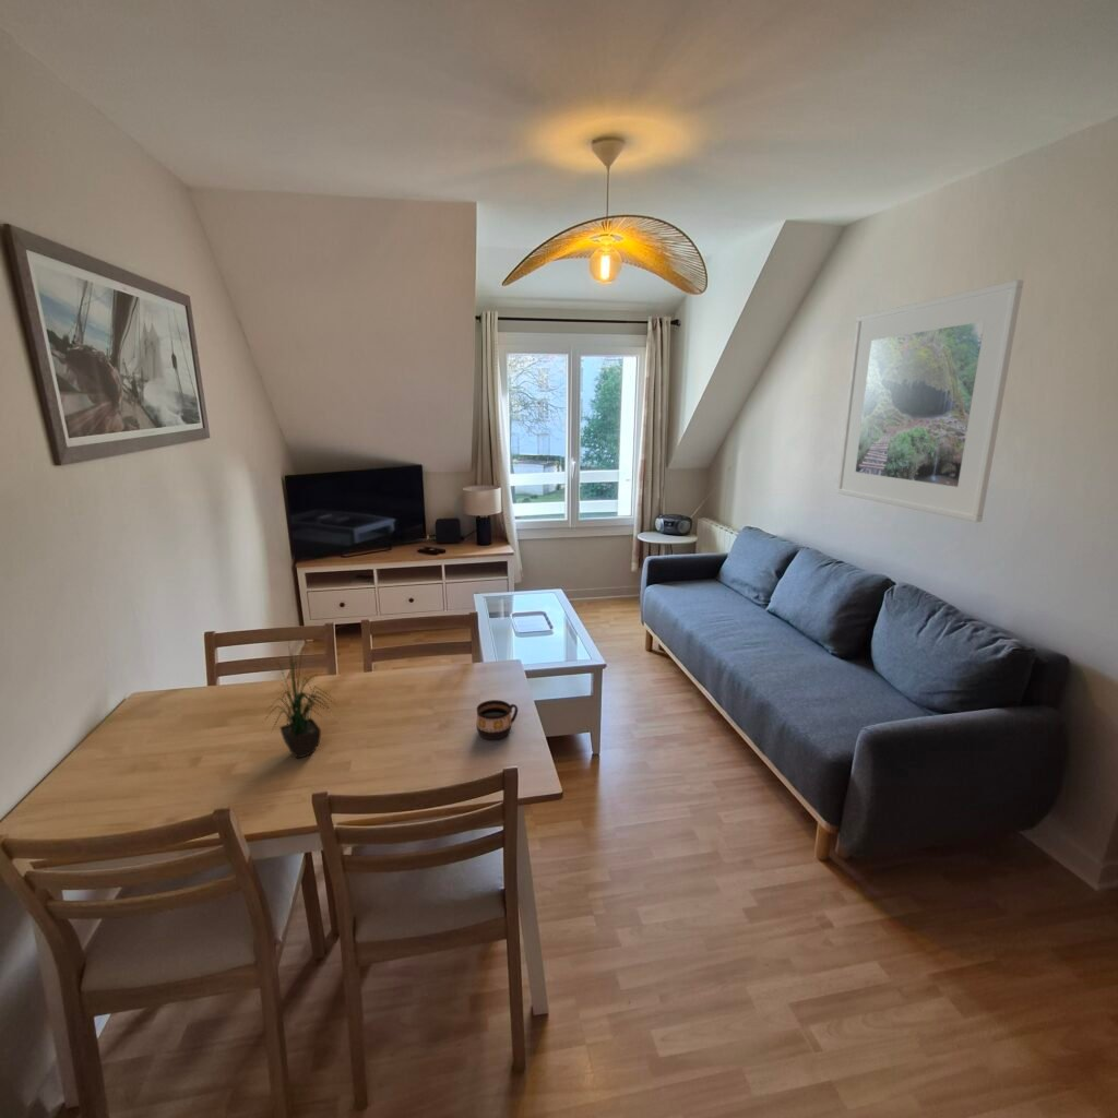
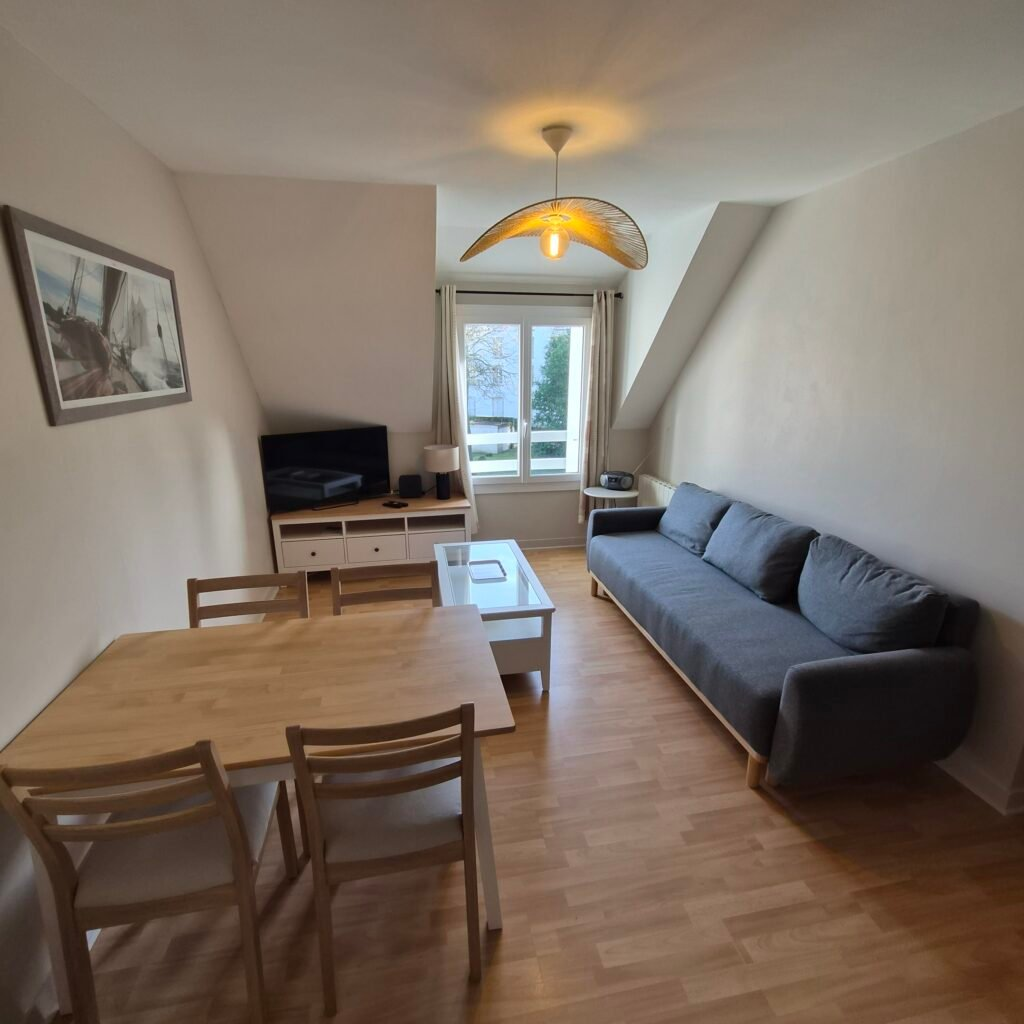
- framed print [836,278,1024,523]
- potted plant [262,632,338,760]
- cup [475,699,519,740]
